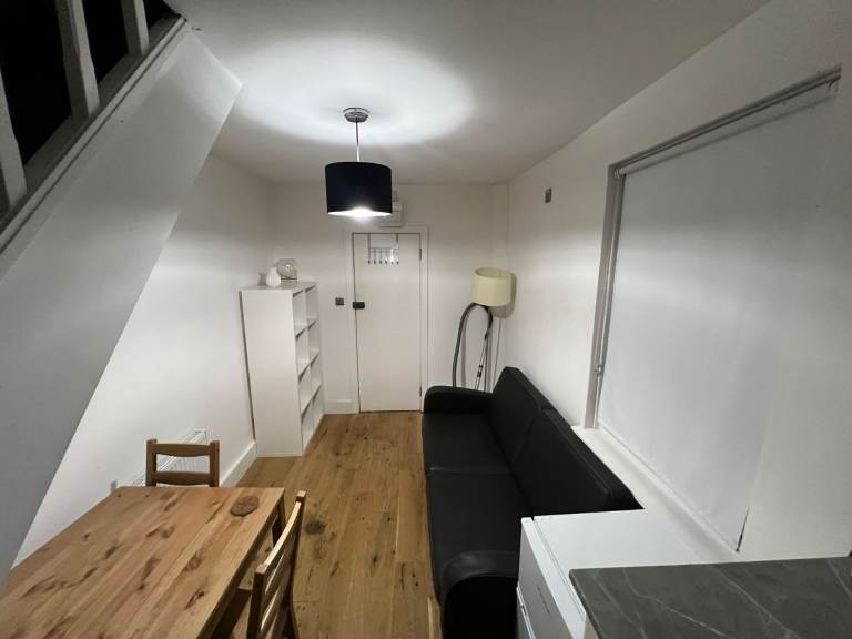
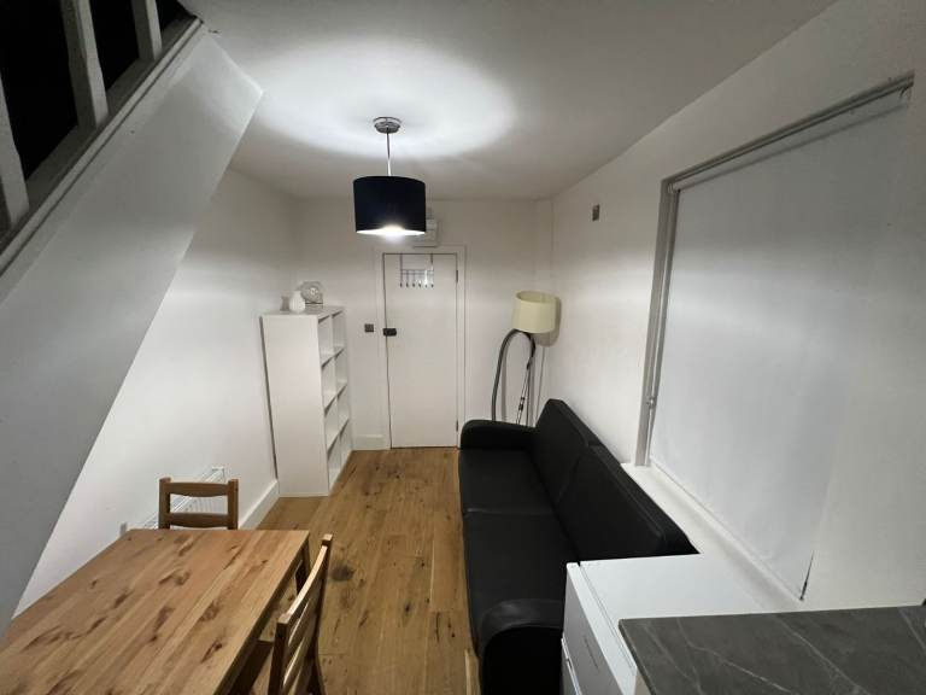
- coaster [230,495,261,516]
